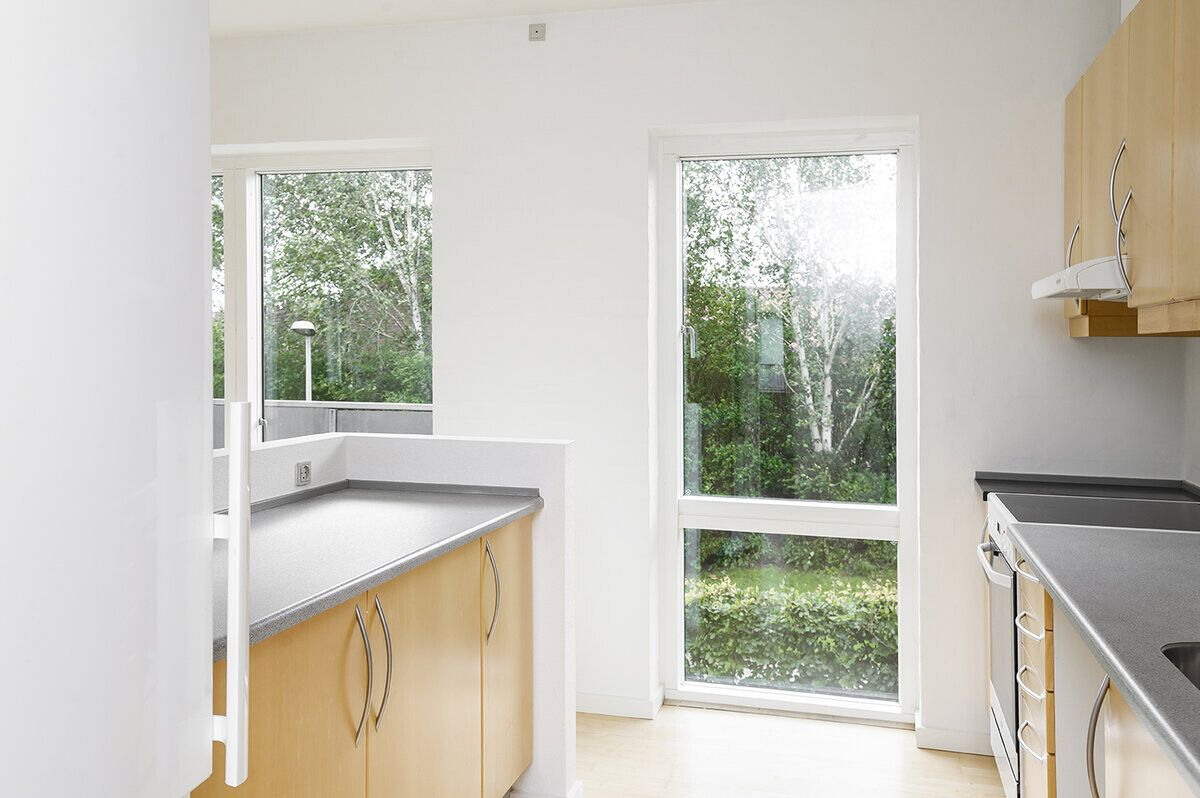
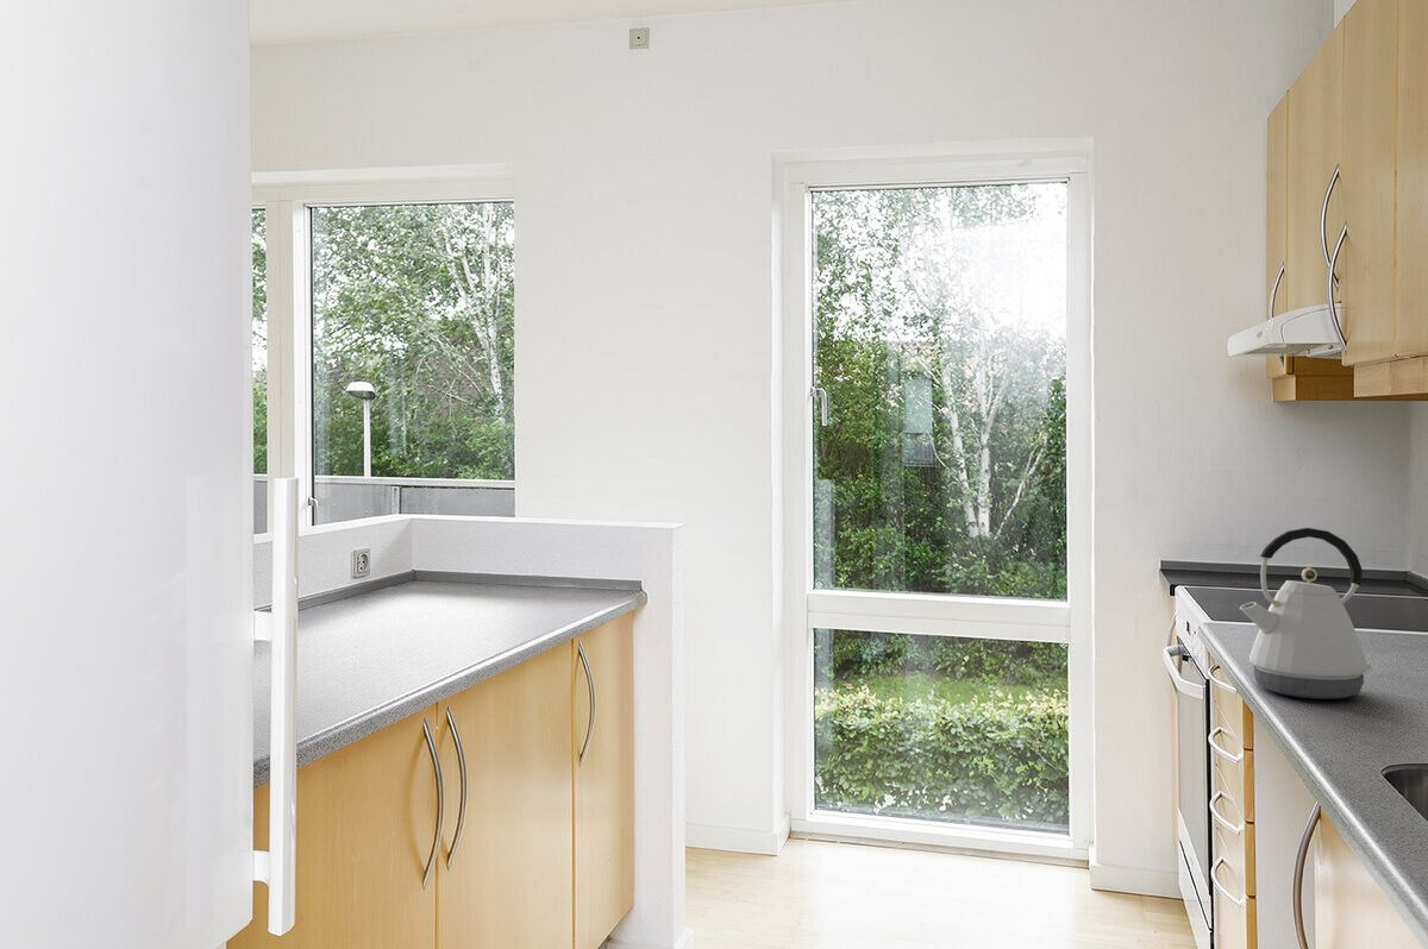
+ kettle [1239,527,1372,700]
